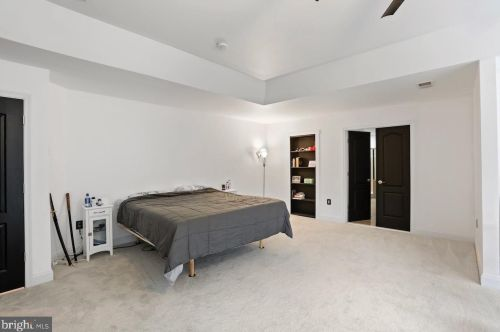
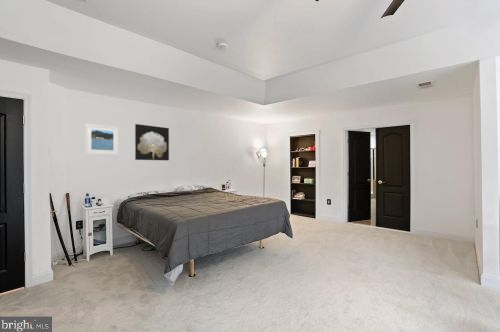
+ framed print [84,123,119,156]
+ wall art [134,123,170,161]
